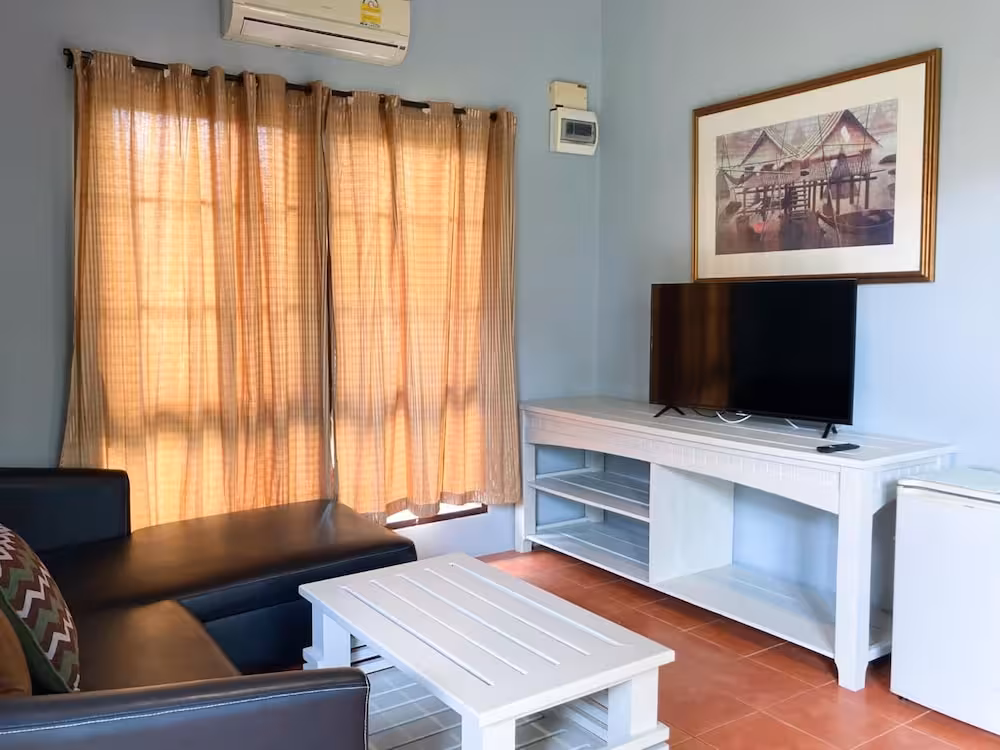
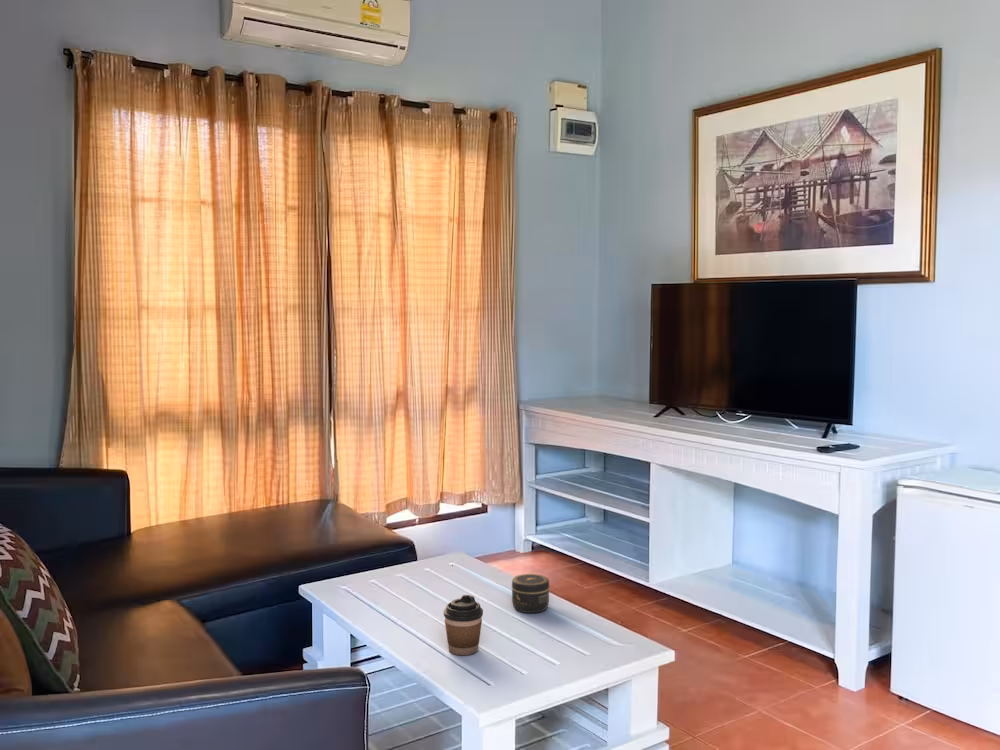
+ jar [511,573,550,614]
+ coffee cup [443,594,484,656]
